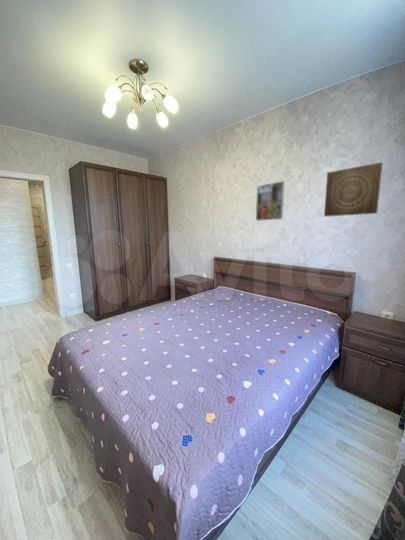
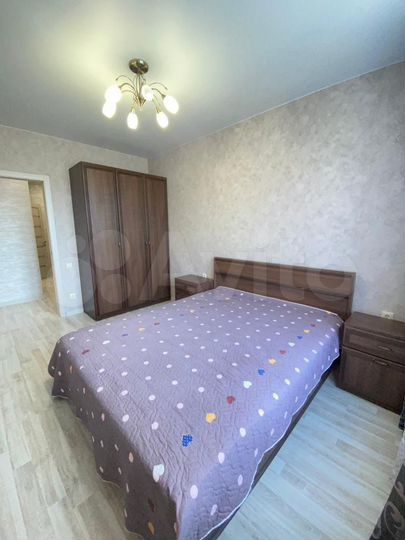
- wall art [323,161,384,218]
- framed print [255,180,286,222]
